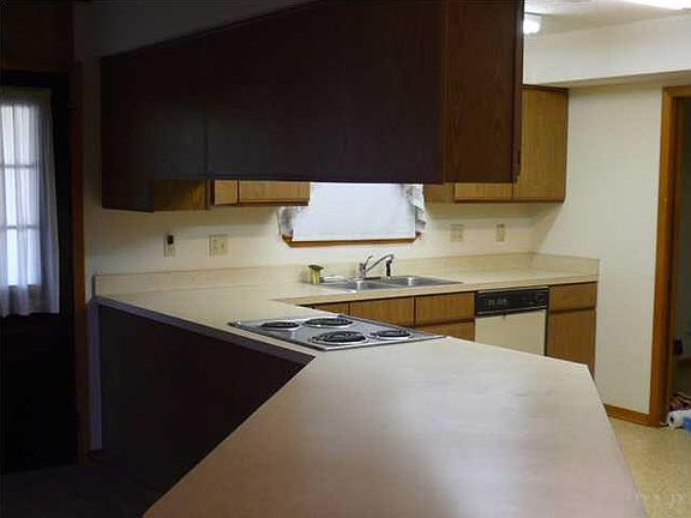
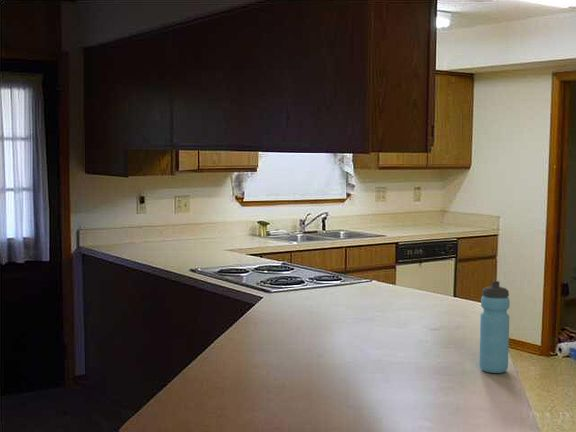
+ water bottle [478,280,511,374]
